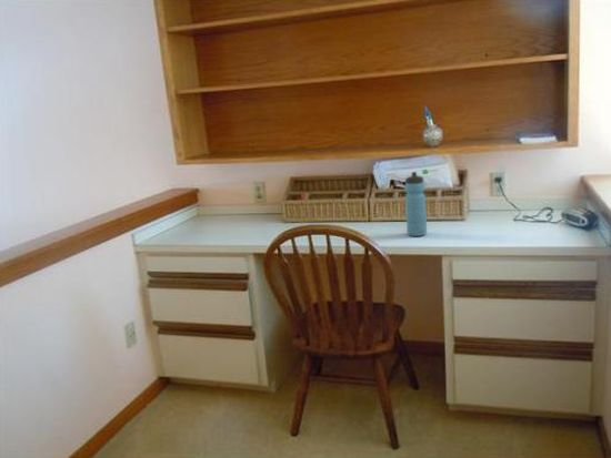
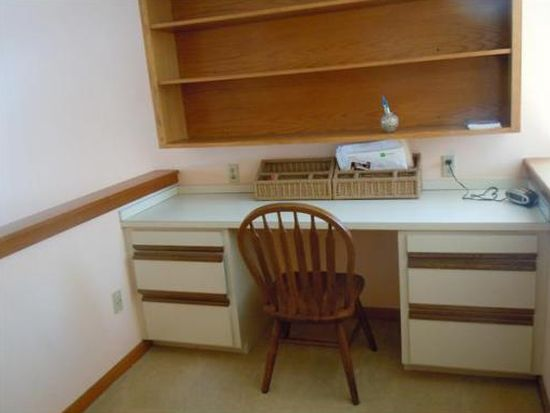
- water bottle [403,171,428,237]
